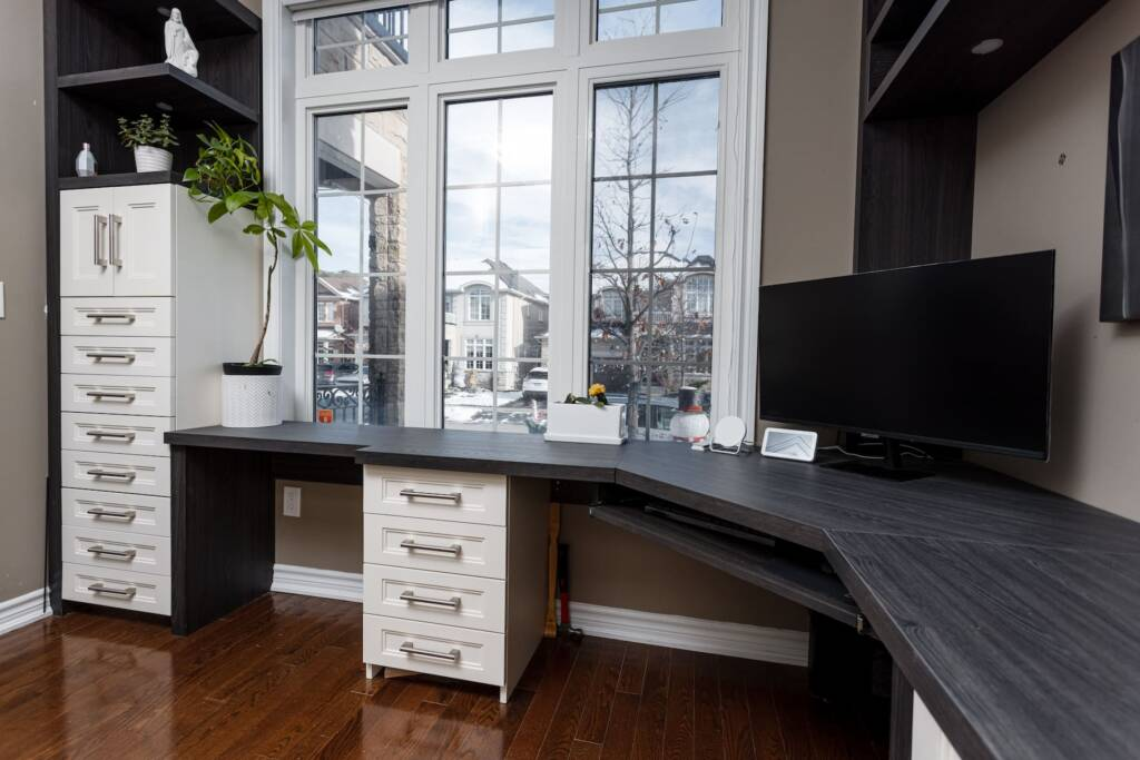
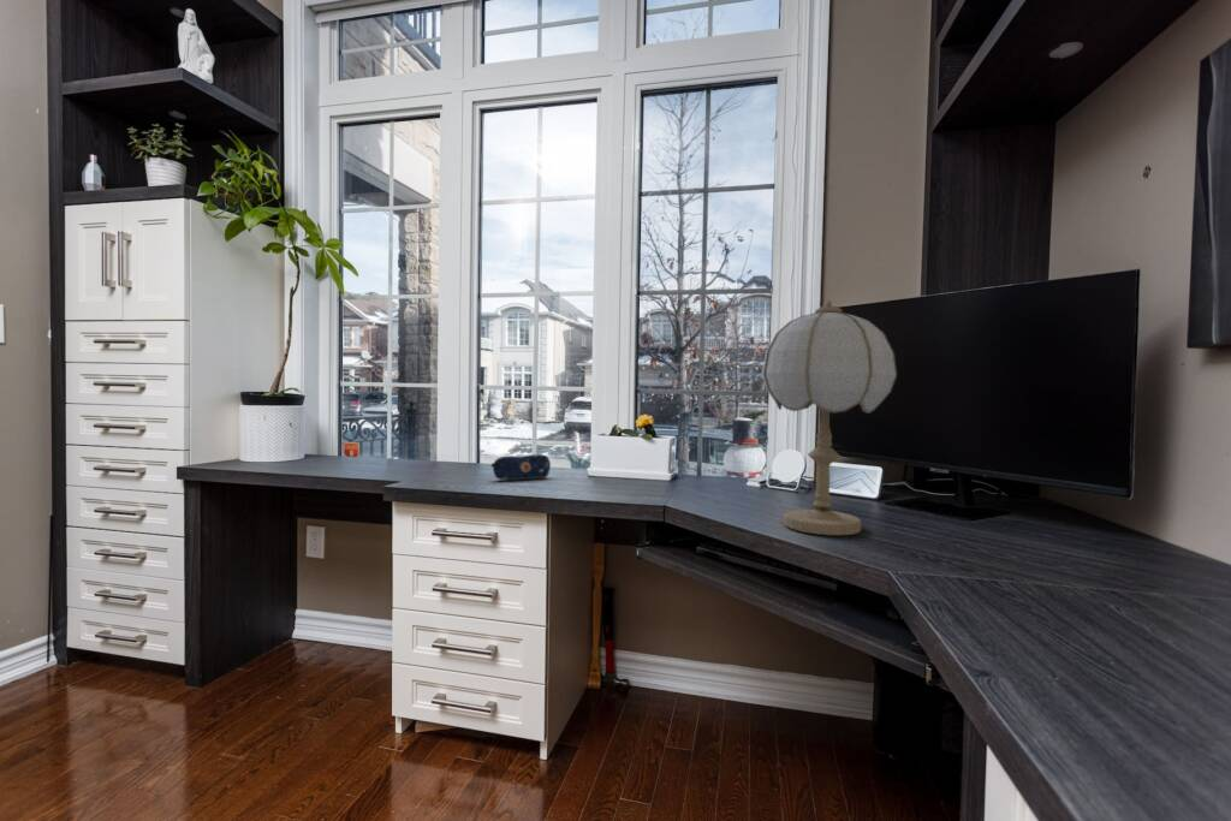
+ table lamp [761,299,898,536]
+ pencil case [490,453,552,481]
